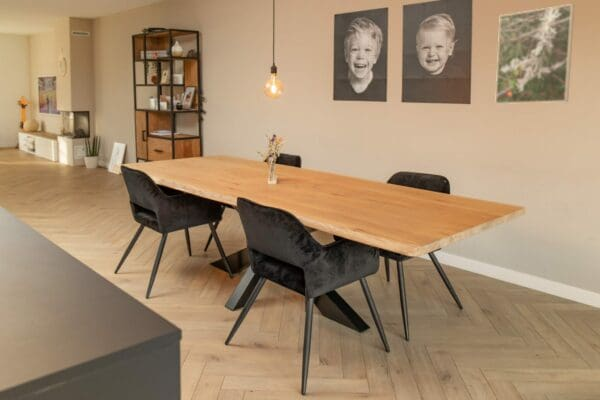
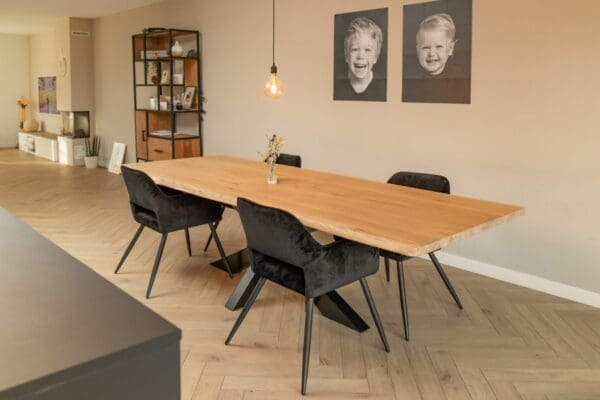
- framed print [494,3,575,105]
